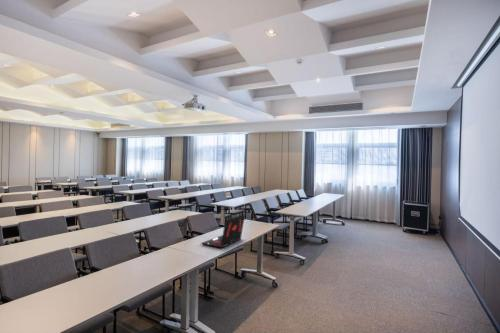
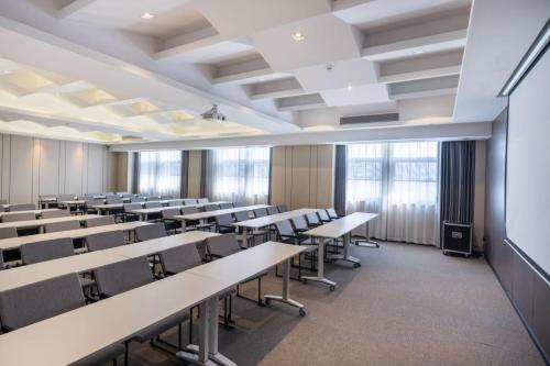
- laptop [200,214,246,249]
